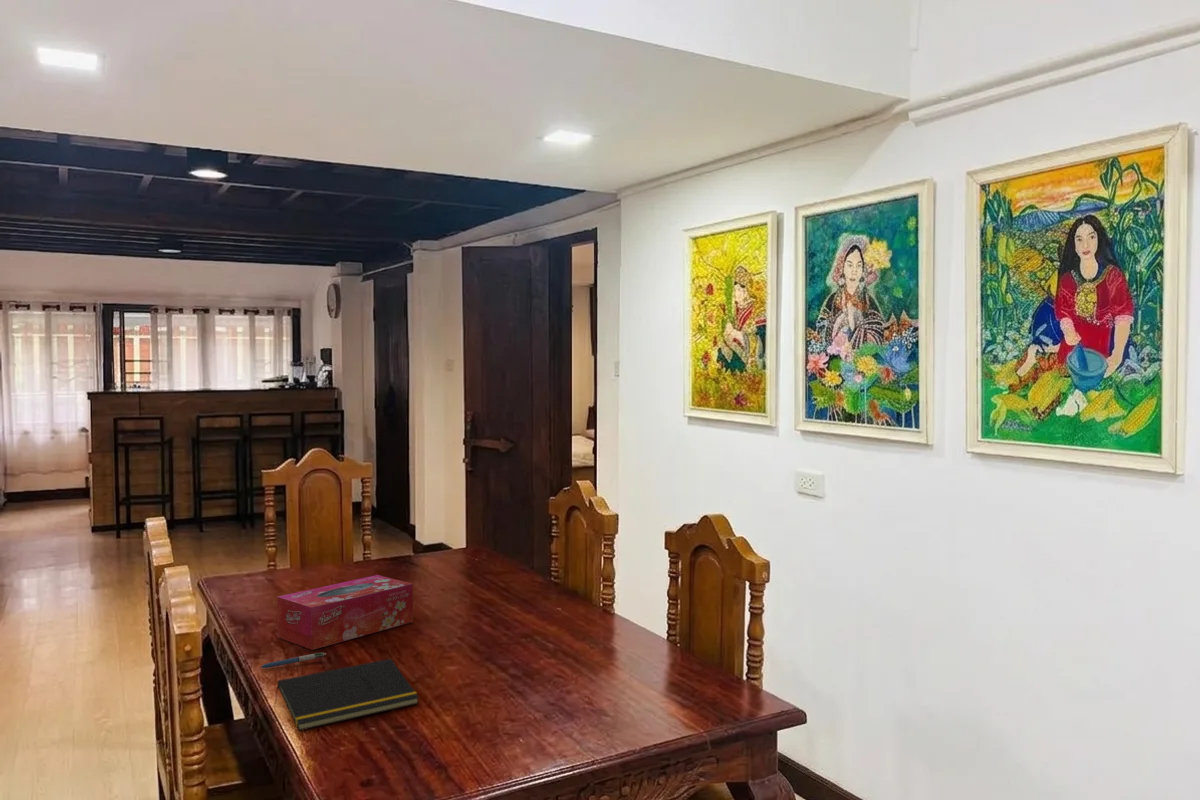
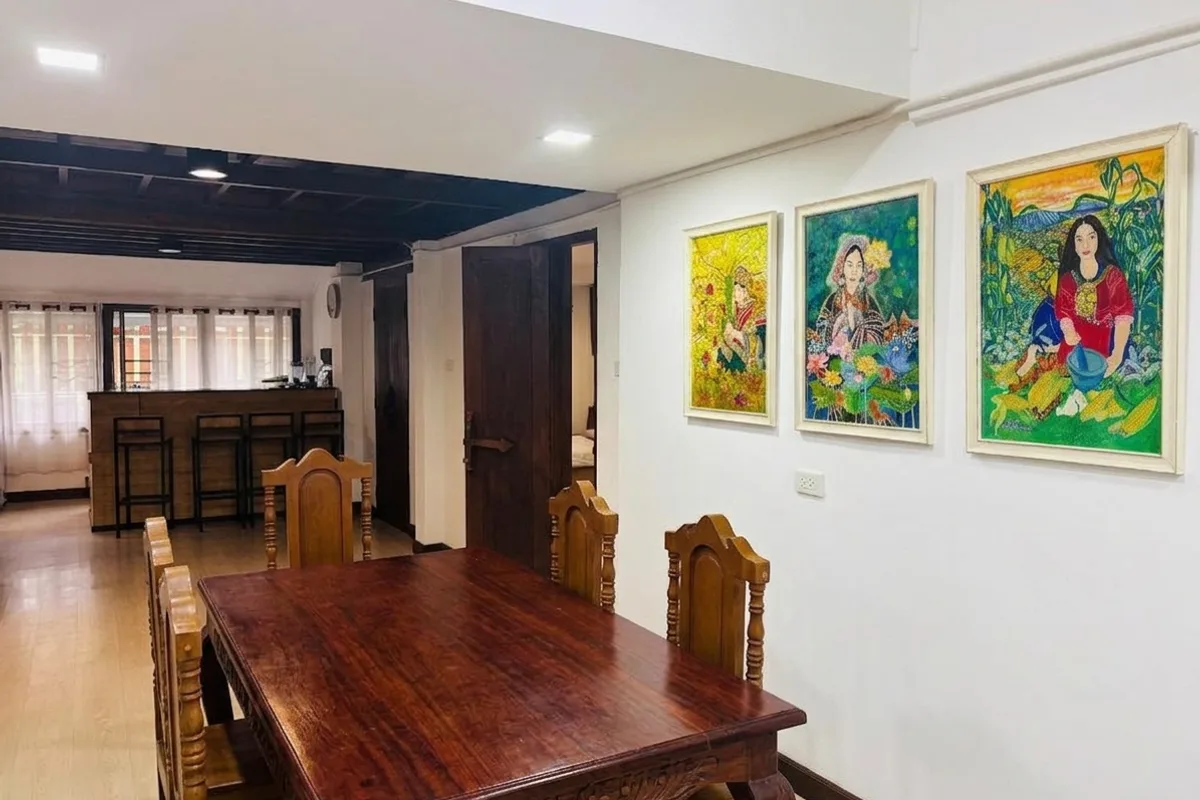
- tissue box [276,574,414,651]
- pen [260,651,327,669]
- notepad [274,658,420,732]
